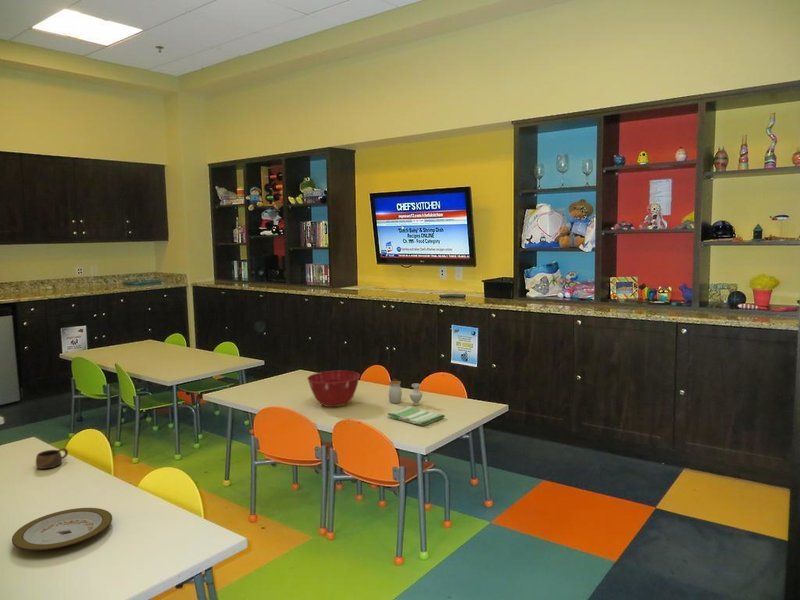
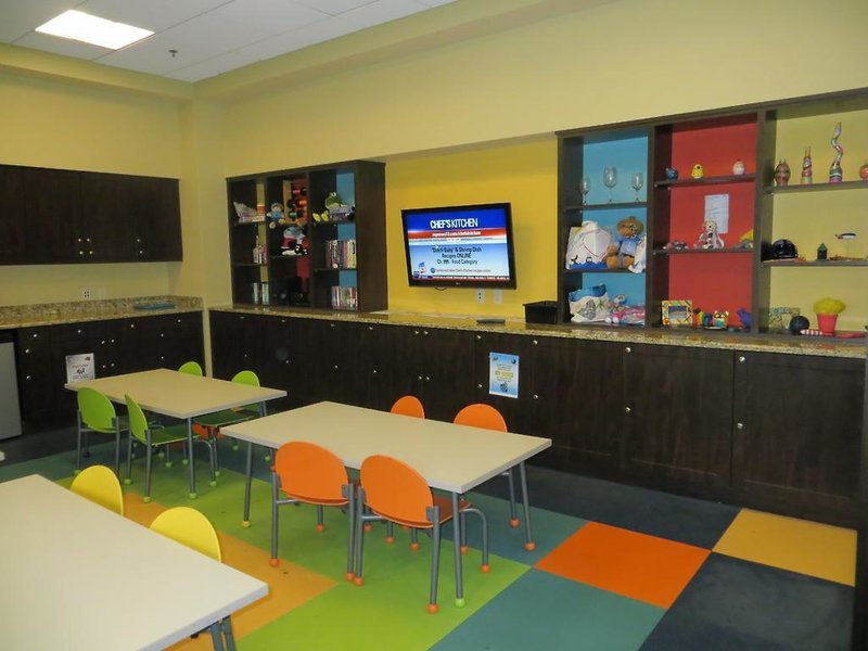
- mixing bowl [306,370,361,408]
- jar [388,378,423,406]
- dish towel [386,405,446,426]
- cup [35,447,69,470]
- plate [11,507,113,552]
